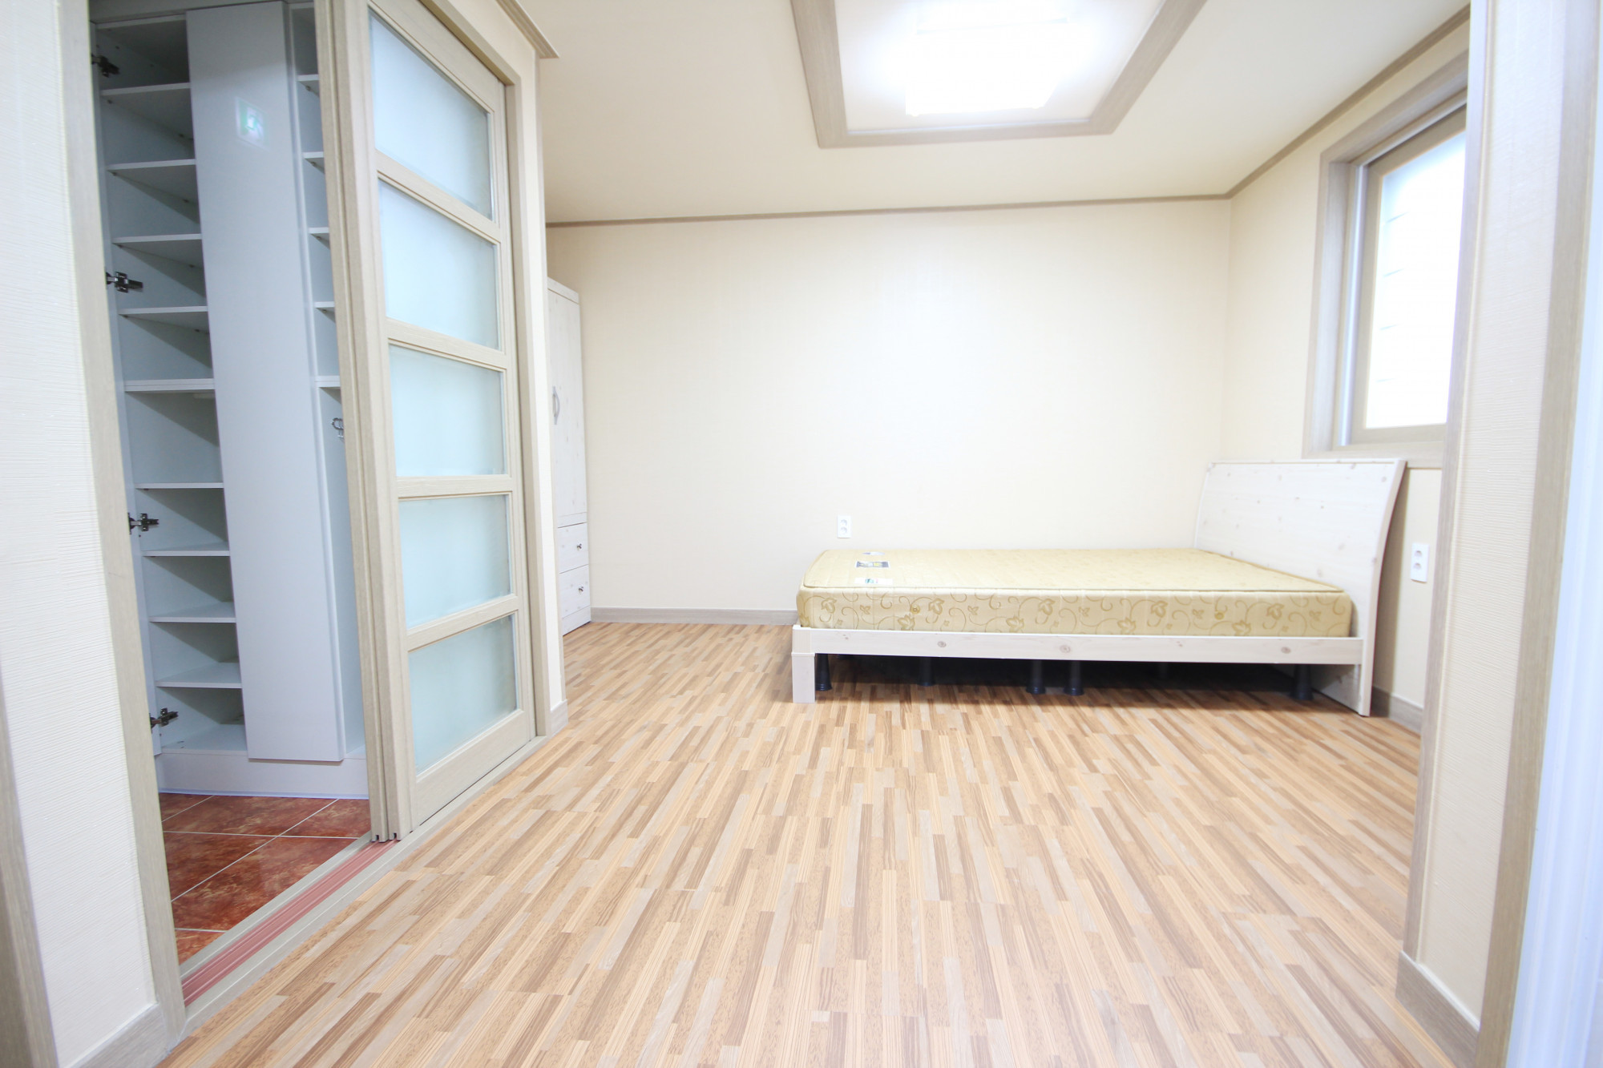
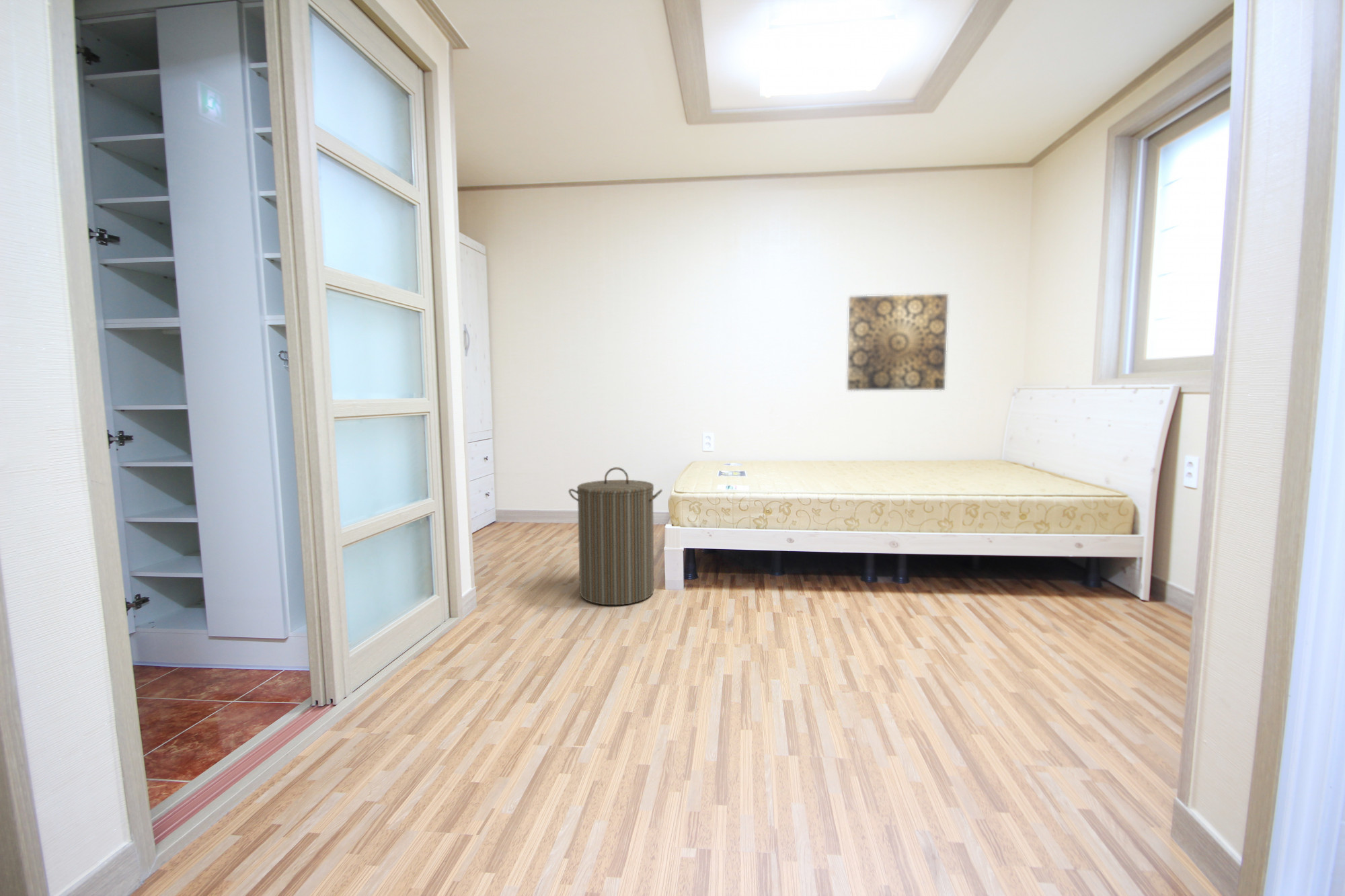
+ wall art [847,293,948,391]
+ laundry hamper [568,466,663,606]
